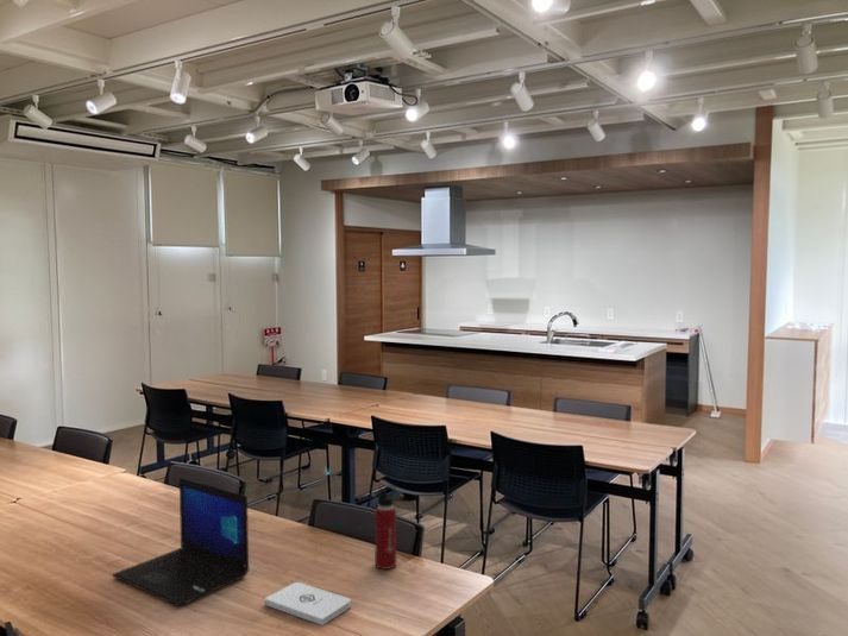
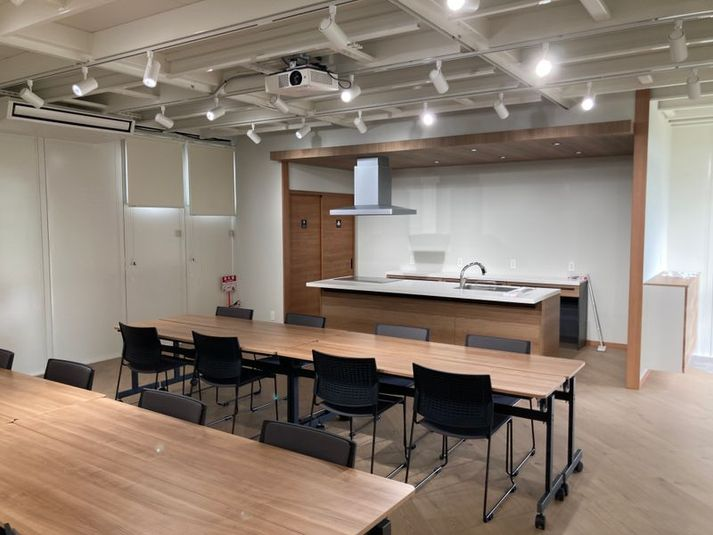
- notepad [263,581,352,626]
- water bottle [373,484,397,571]
- laptop [112,477,250,607]
